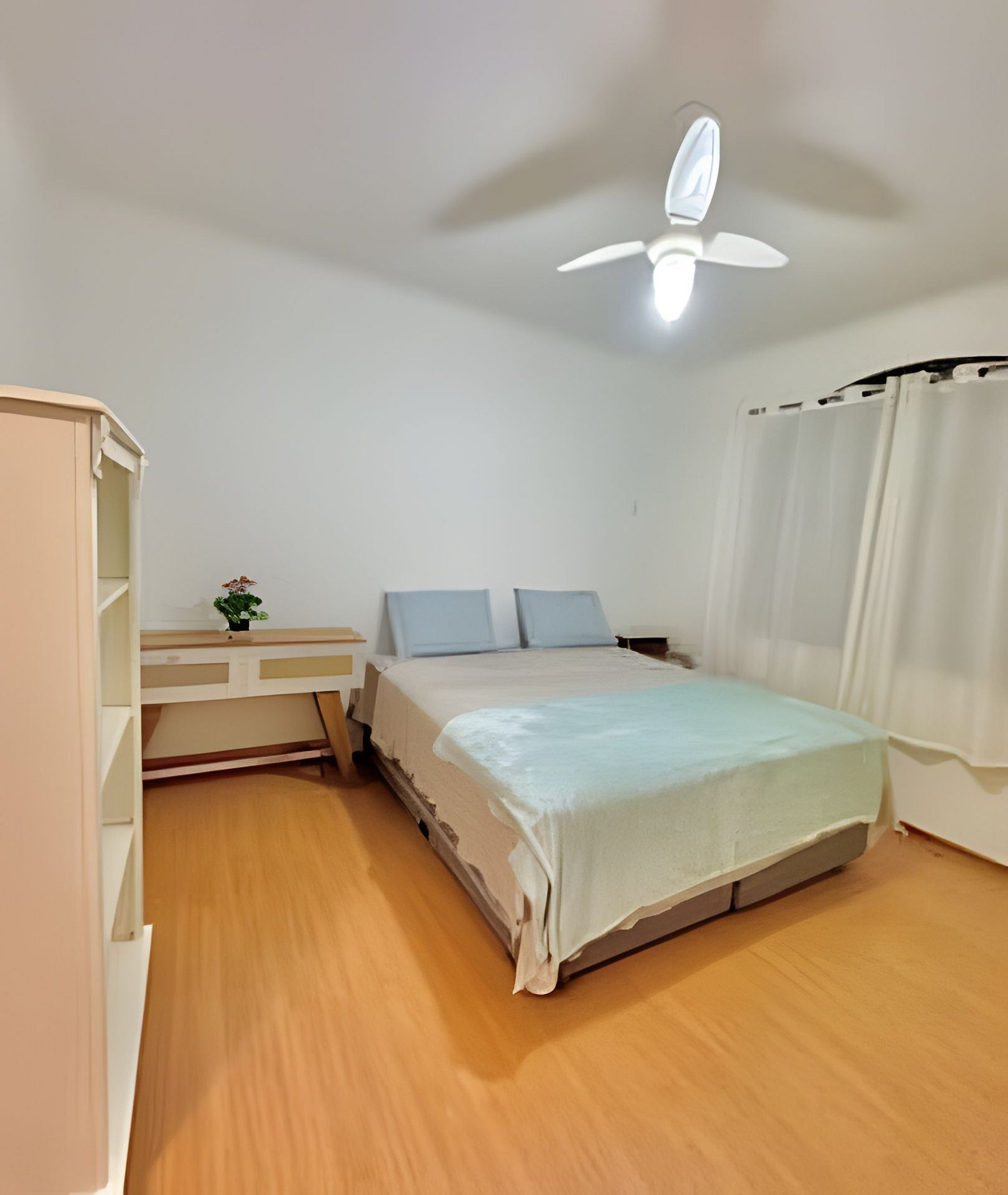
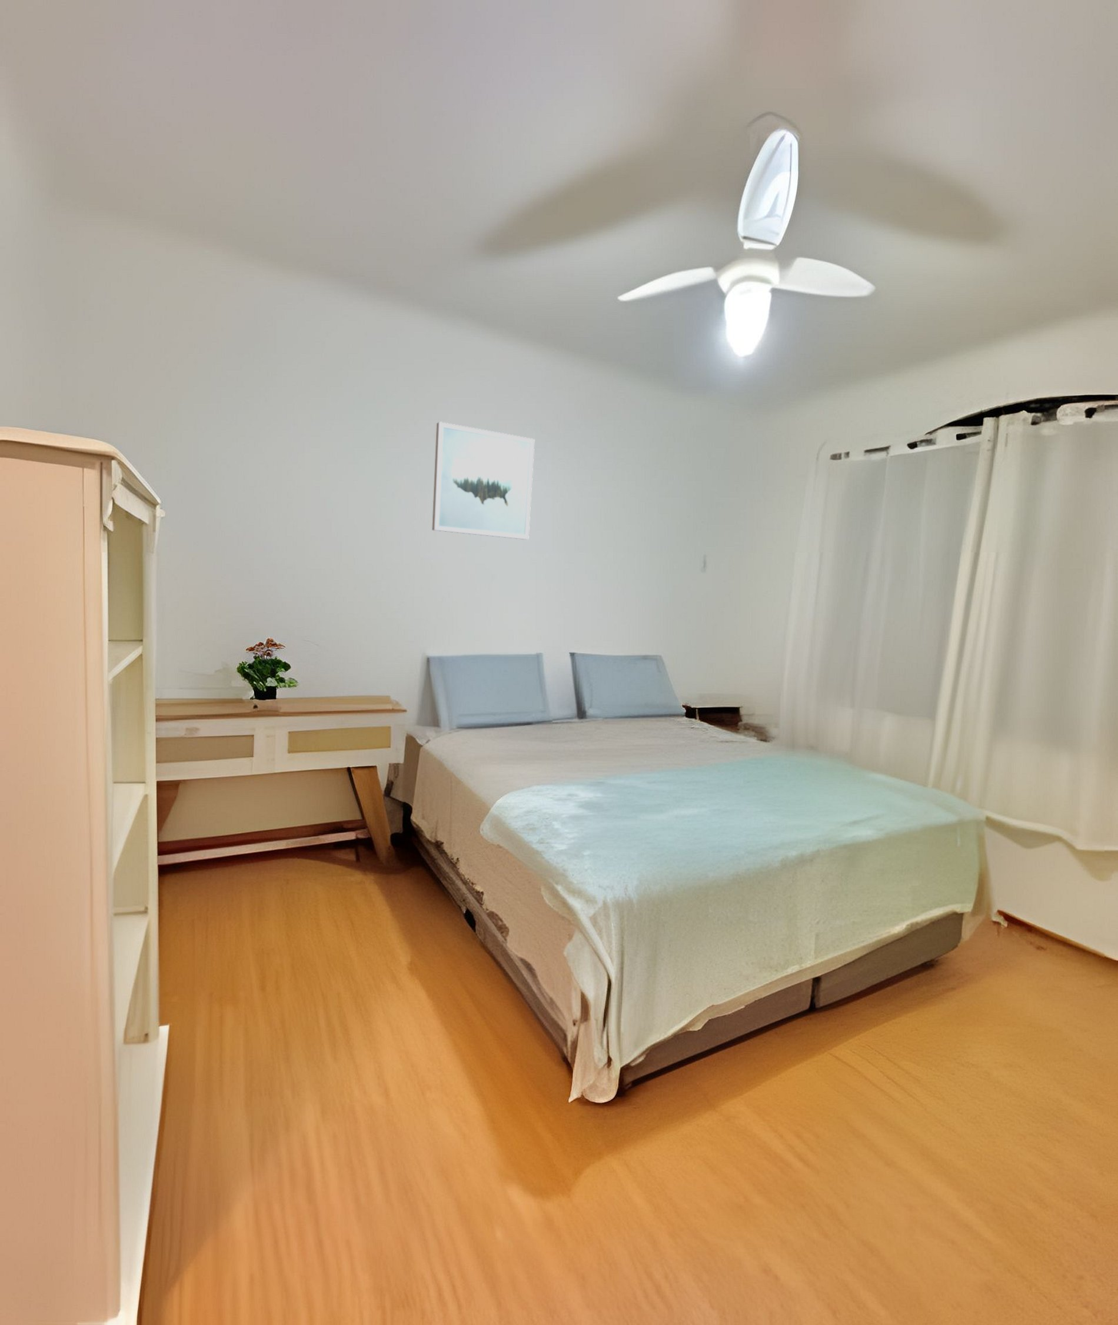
+ wall art [431,421,536,540]
